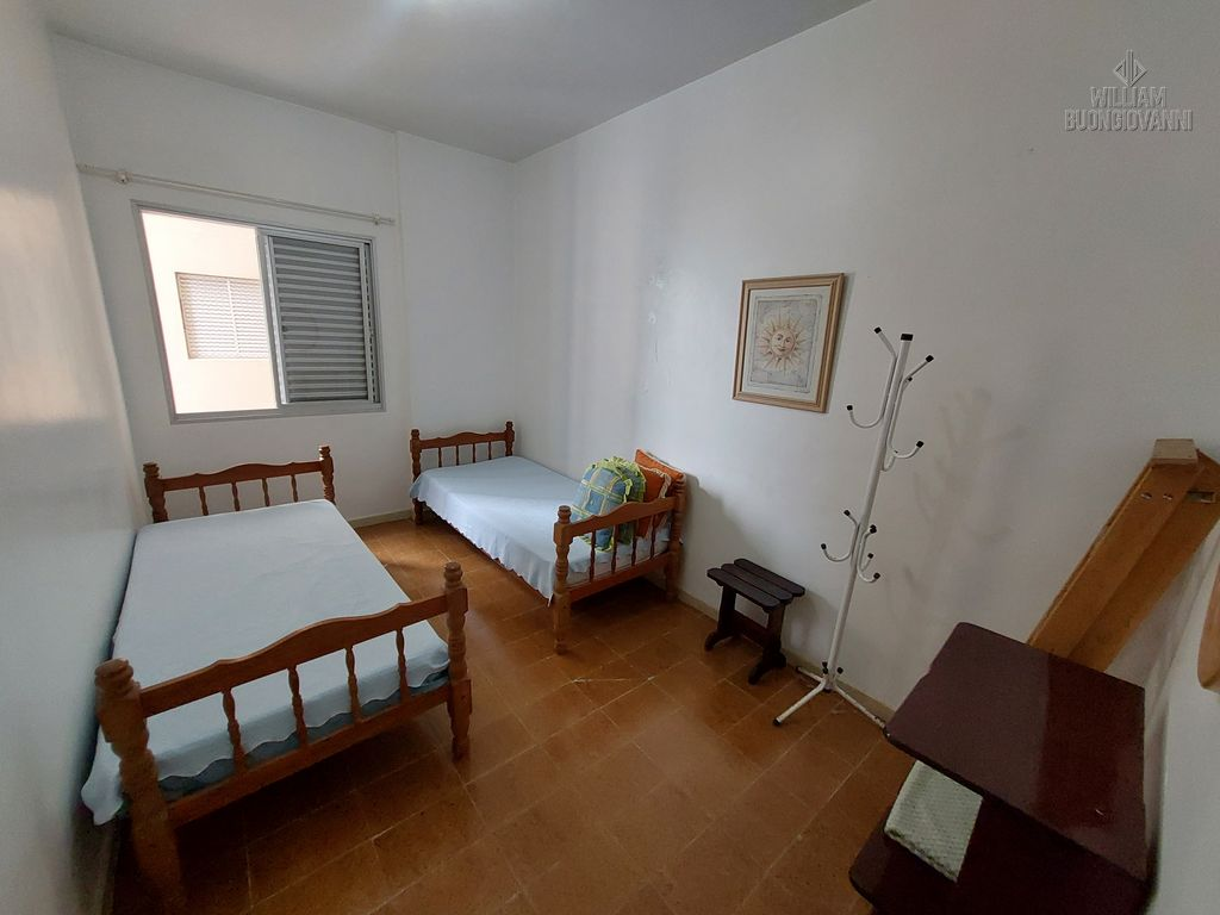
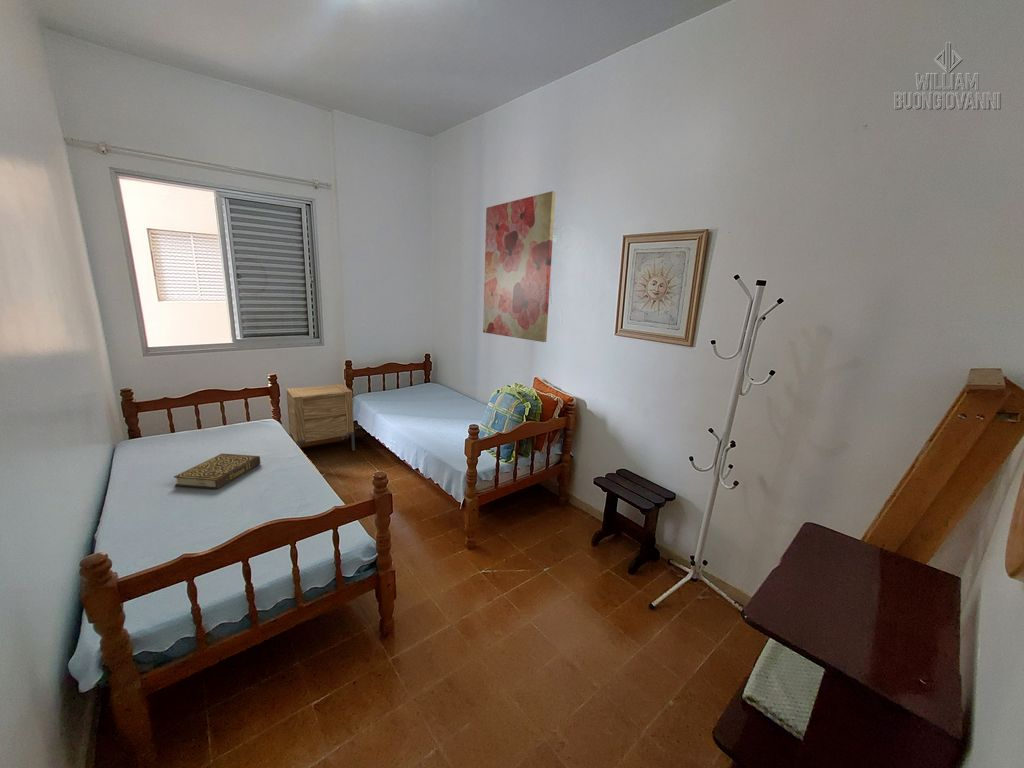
+ wall art [482,190,556,343]
+ nightstand [285,383,356,451]
+ book [173,453,261,490]
